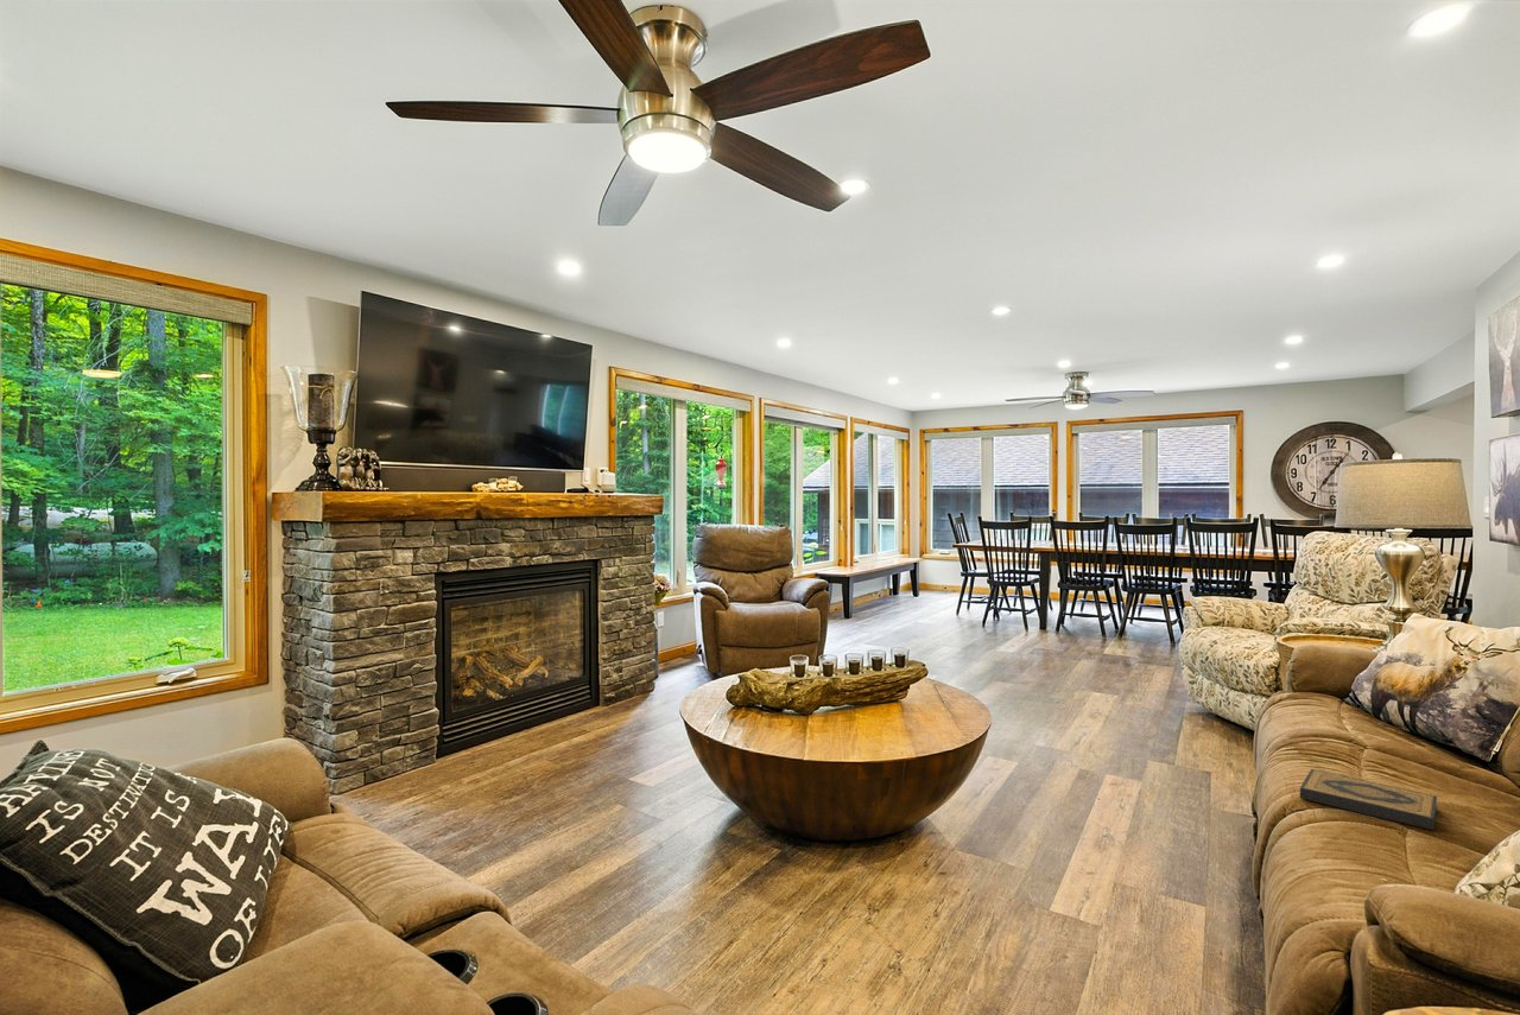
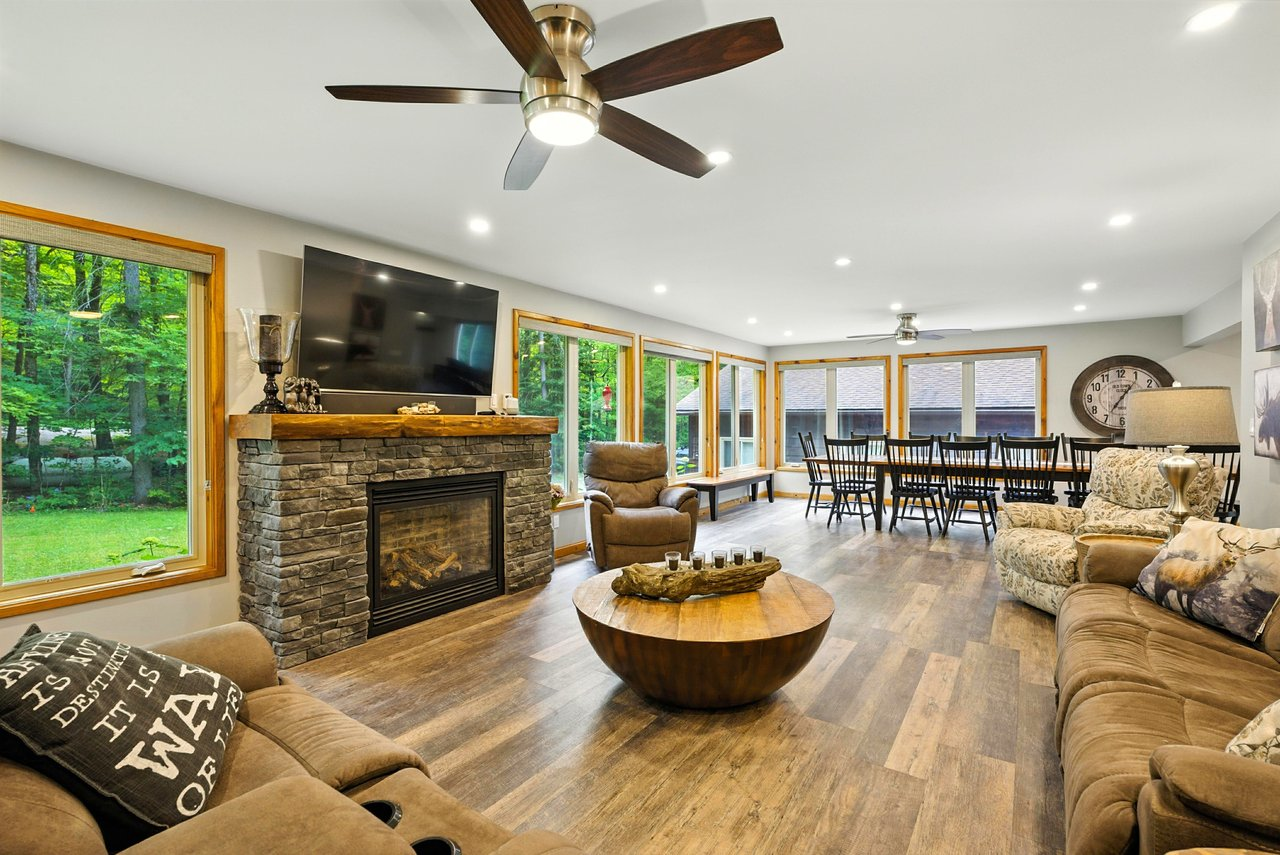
- hardback book [1299,768,1438,831]
